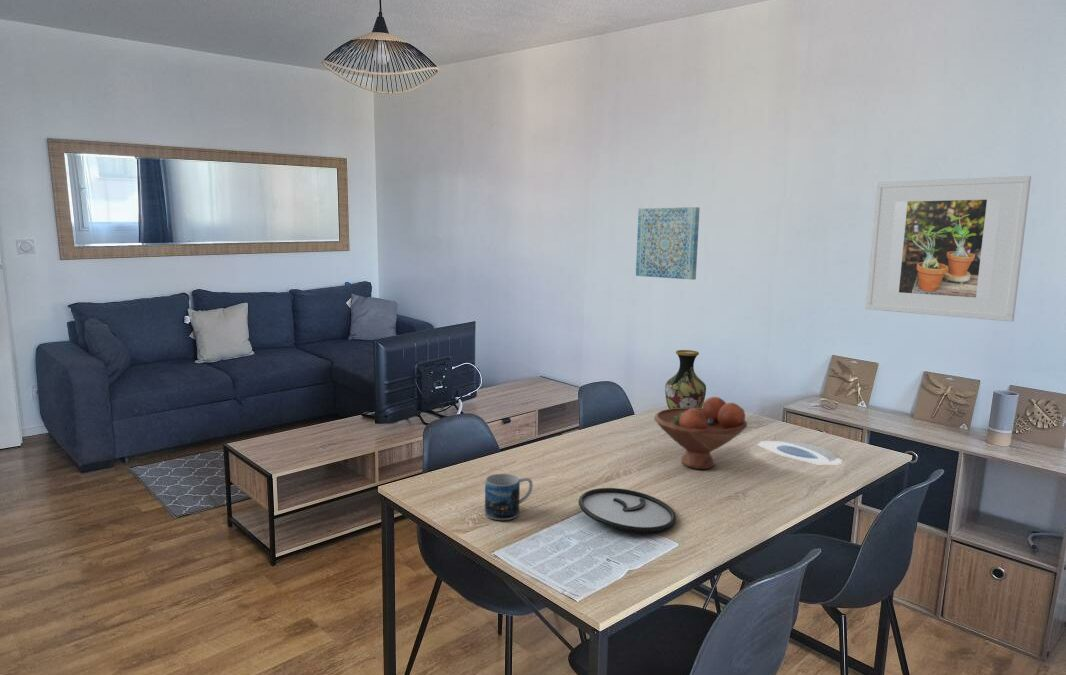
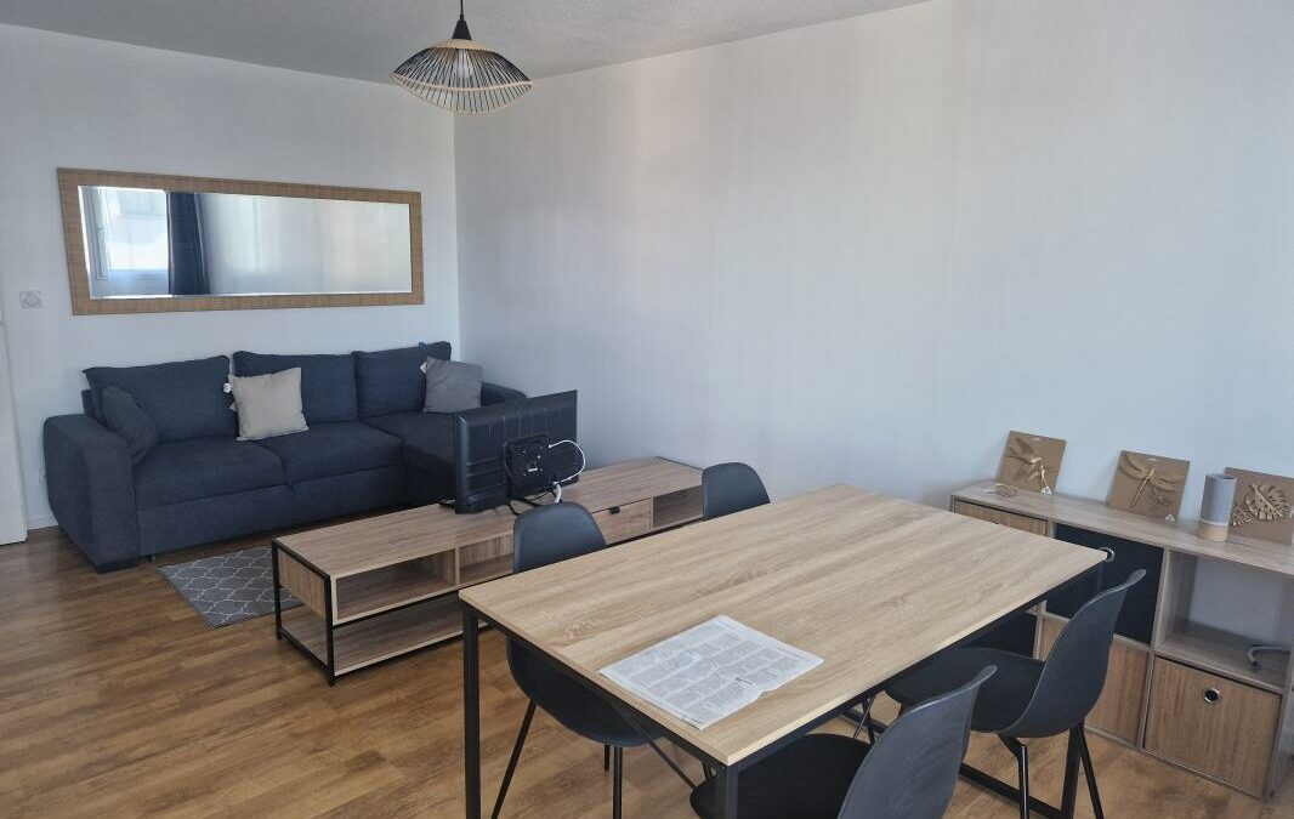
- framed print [864,175,1032,323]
- plate [578,487,677,533]
- fruit bowl [653,396,748,470]
- wall art [635,206,701,281]
- plate [756,440,843,466]
- vase [664,349,707,409]
- mug [484,473,534,521]
